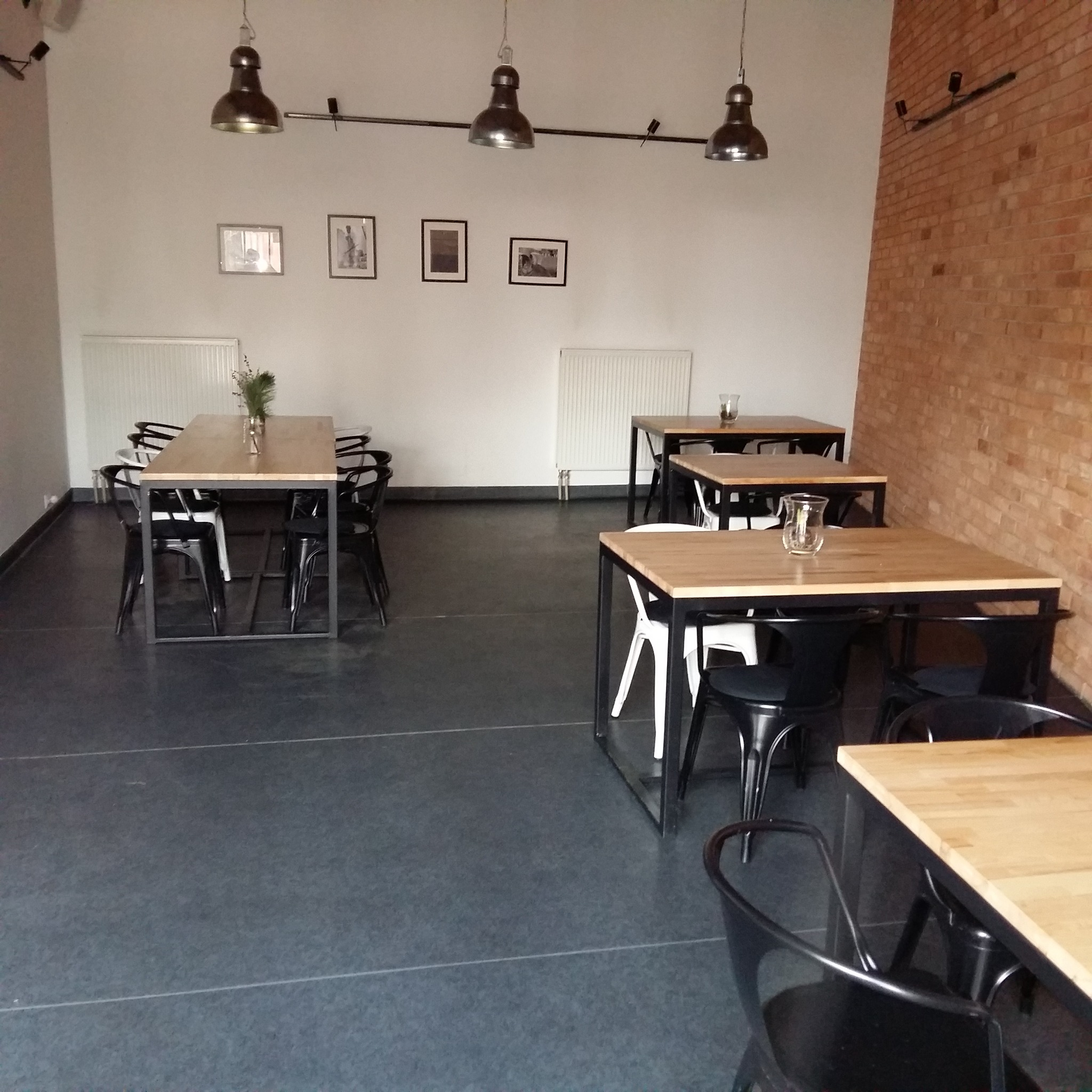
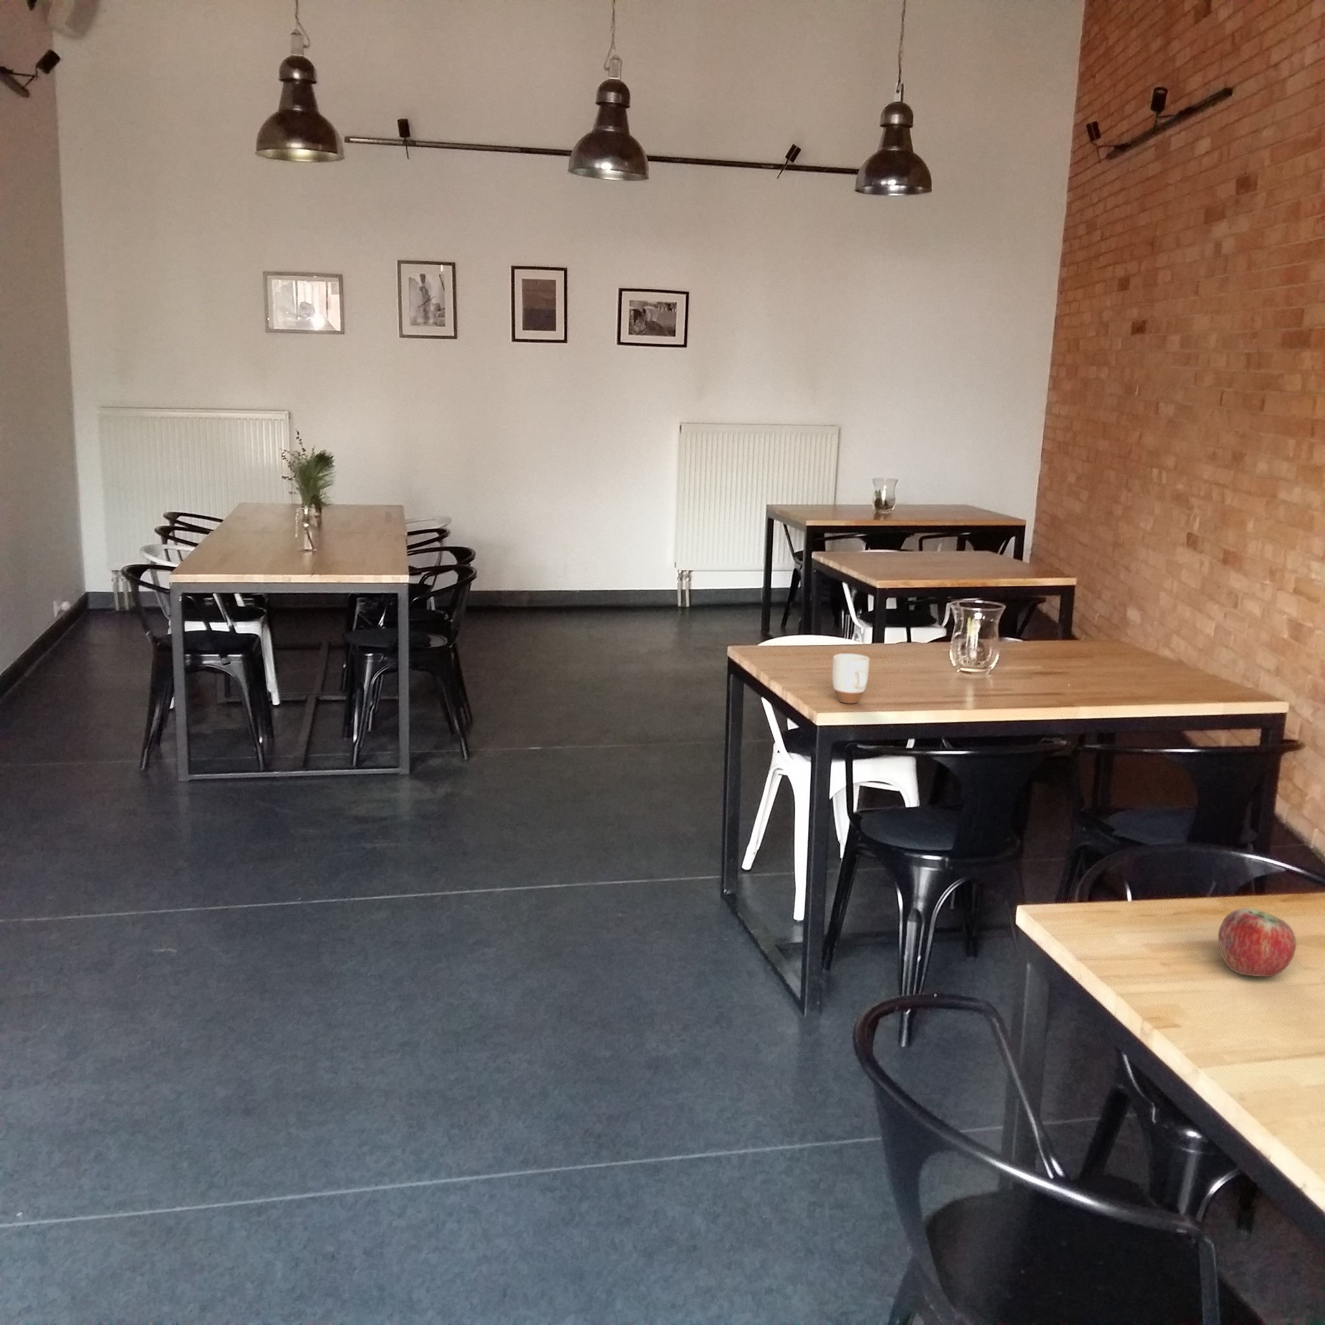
+ mug [832,653,870,704]
+ apple [1217,908,1297,977]
